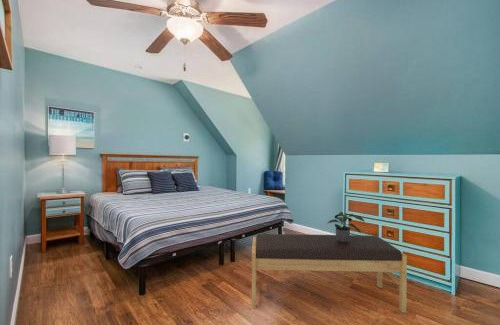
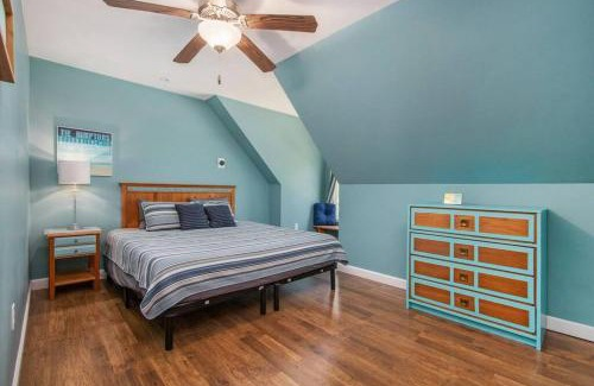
- bench [251,233,408,314]
- potted plant [326,211,366,243]
